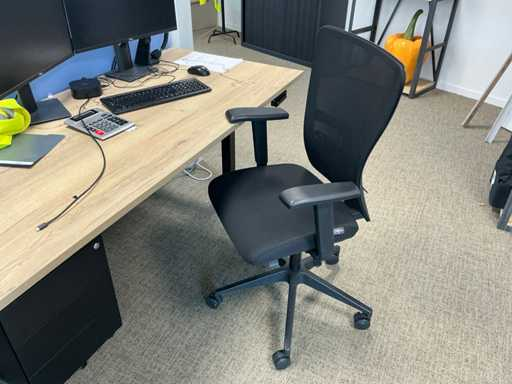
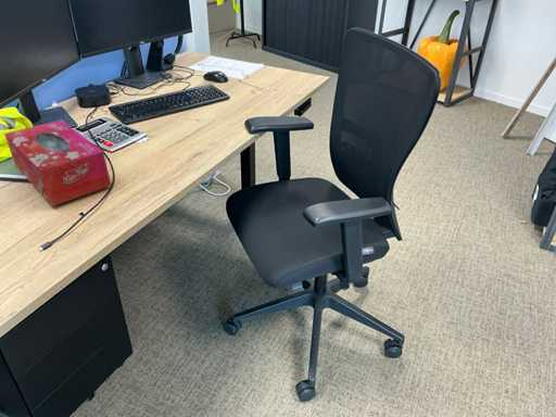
+ tissue box [3,119,112,207]
